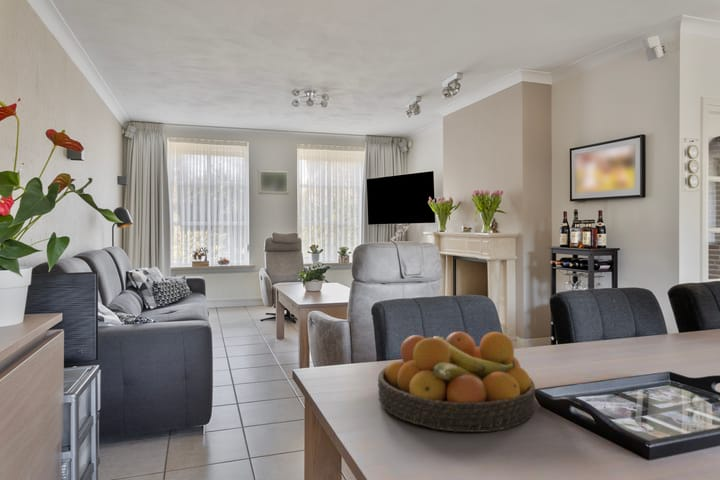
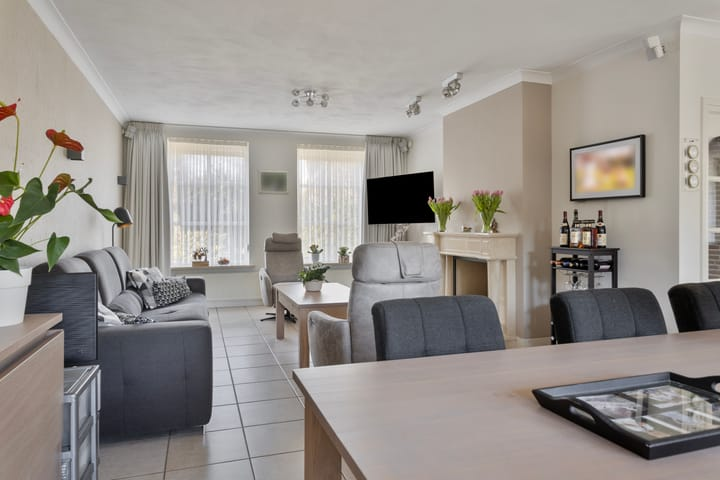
- fruit bowl [377,331,536,433]
